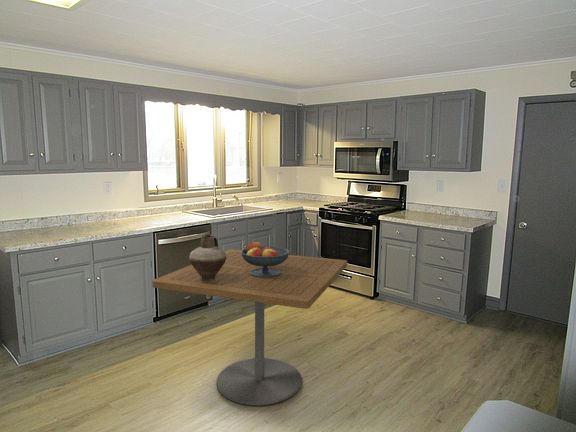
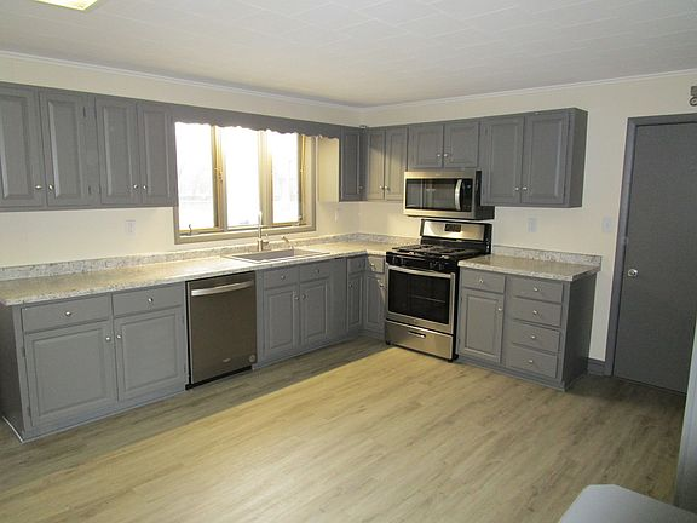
- fruit bowl [241,241,291,277]
- dining table [152,249,348,407]
- pitcher [188,233,226,280]
